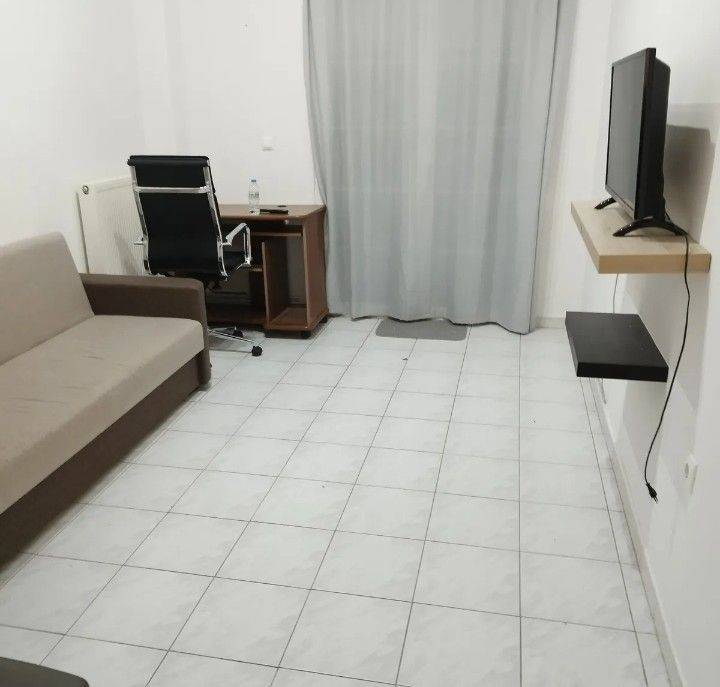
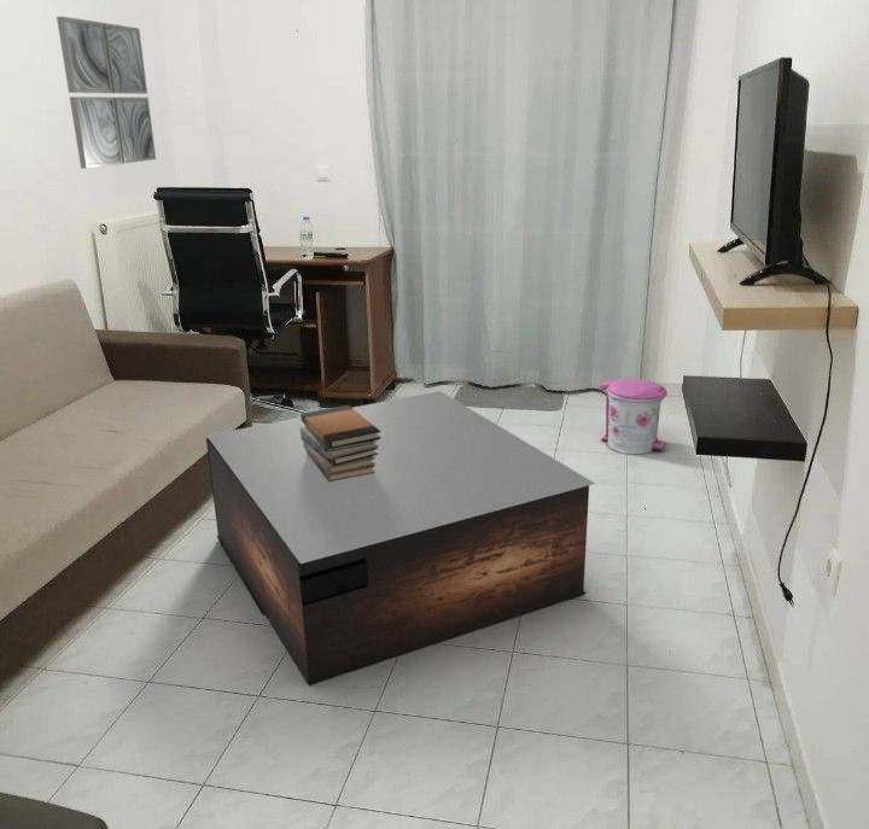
+ wall art [56,16,157,170]
+ coffee table [205,390,596,687]
+ trash can [599,378,669,456]
+ book stack [299,404,381,481]
